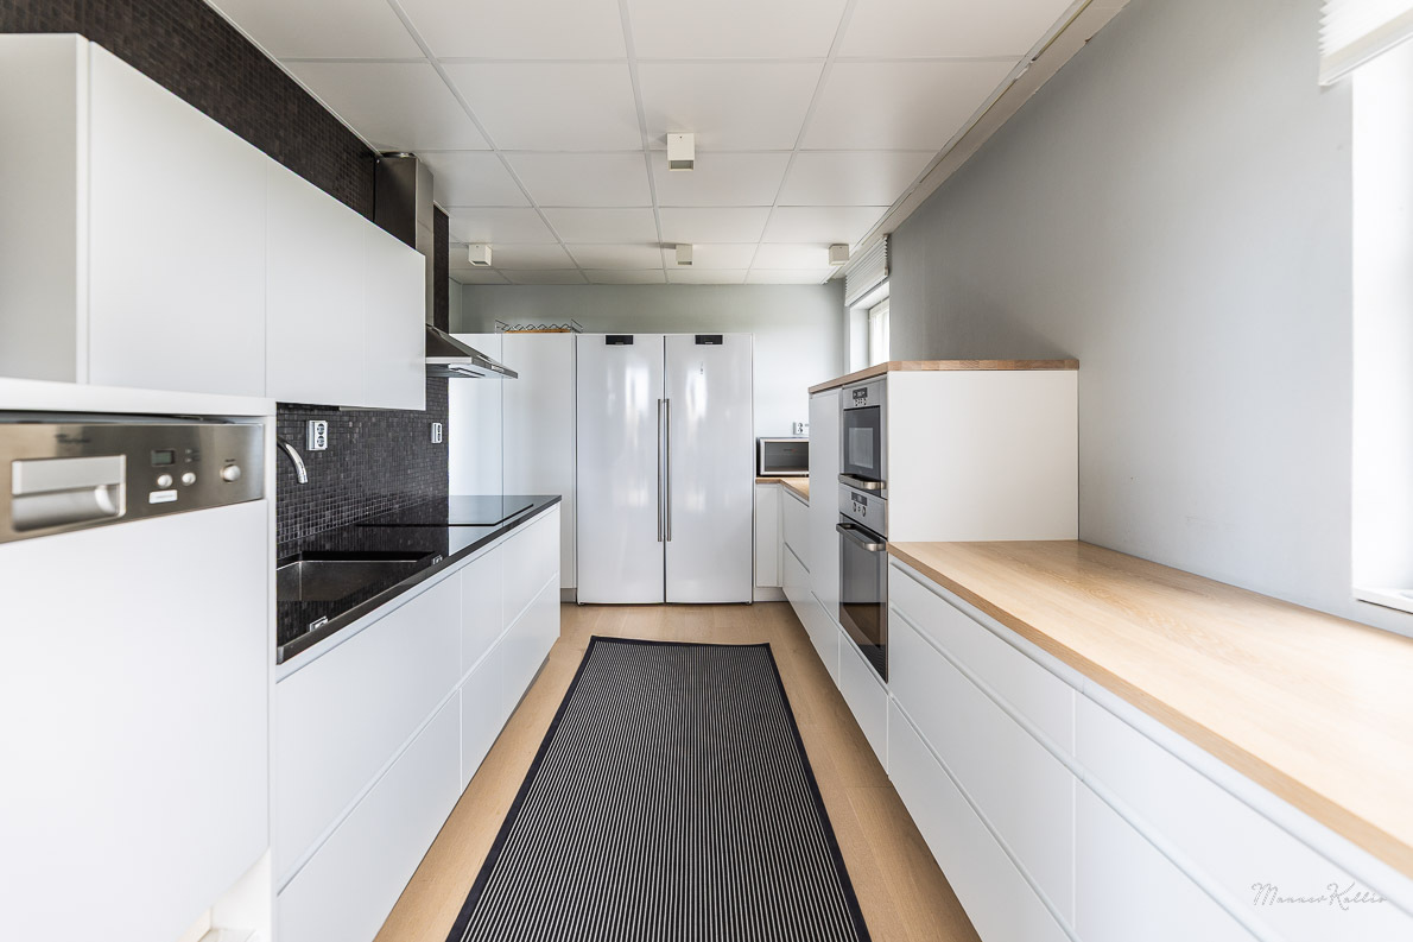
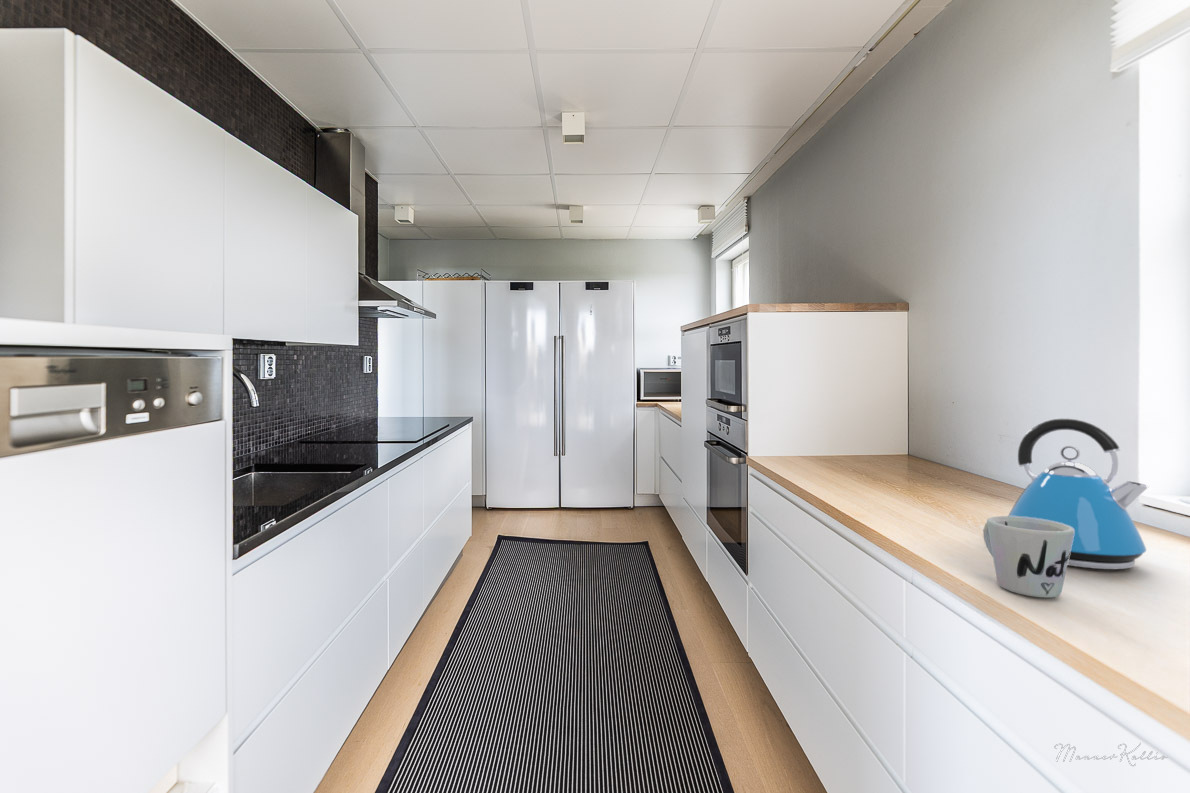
+ mug [982,515,1074,599]
+ kettle [1007,417,1150,571]
